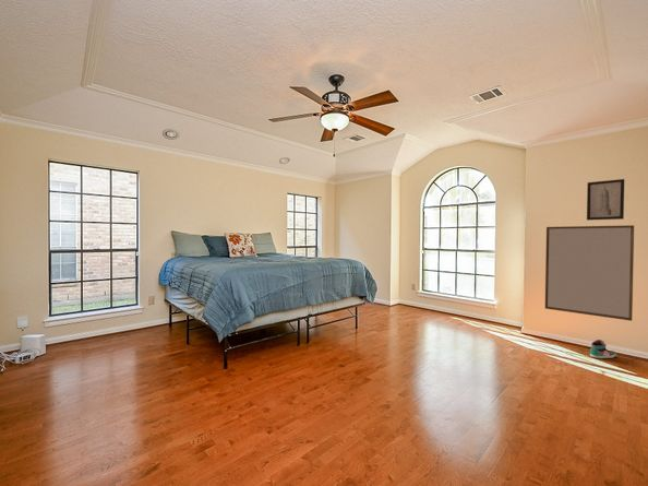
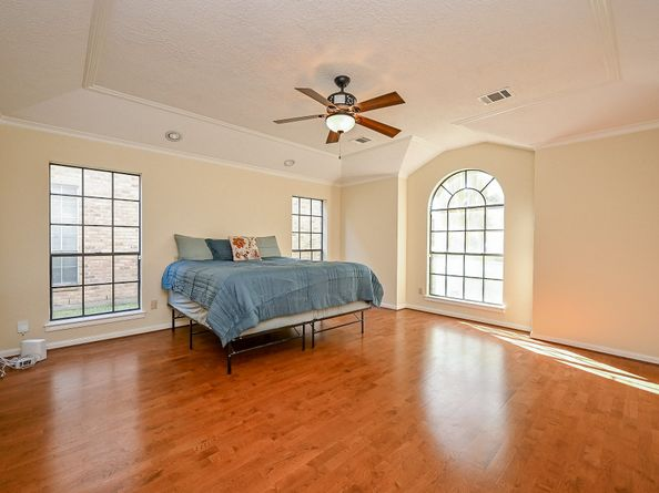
- home mirror [544,224,635,322]
- wall art [586,178,625,221]
- sneaker [589,339,617,359]
